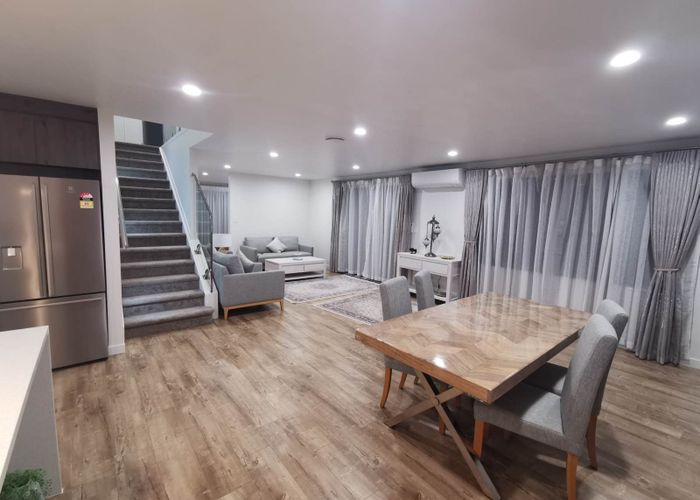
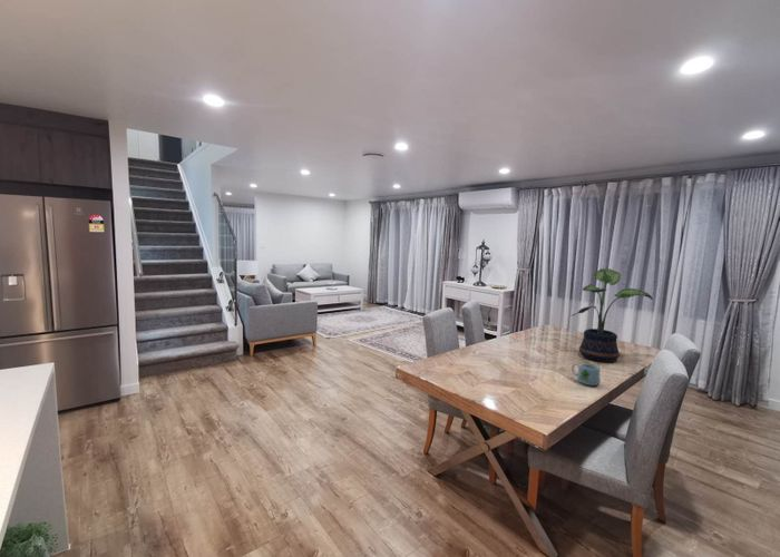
+ potted plant [571,267,654,363]
+ mug [571,362,602,387]
